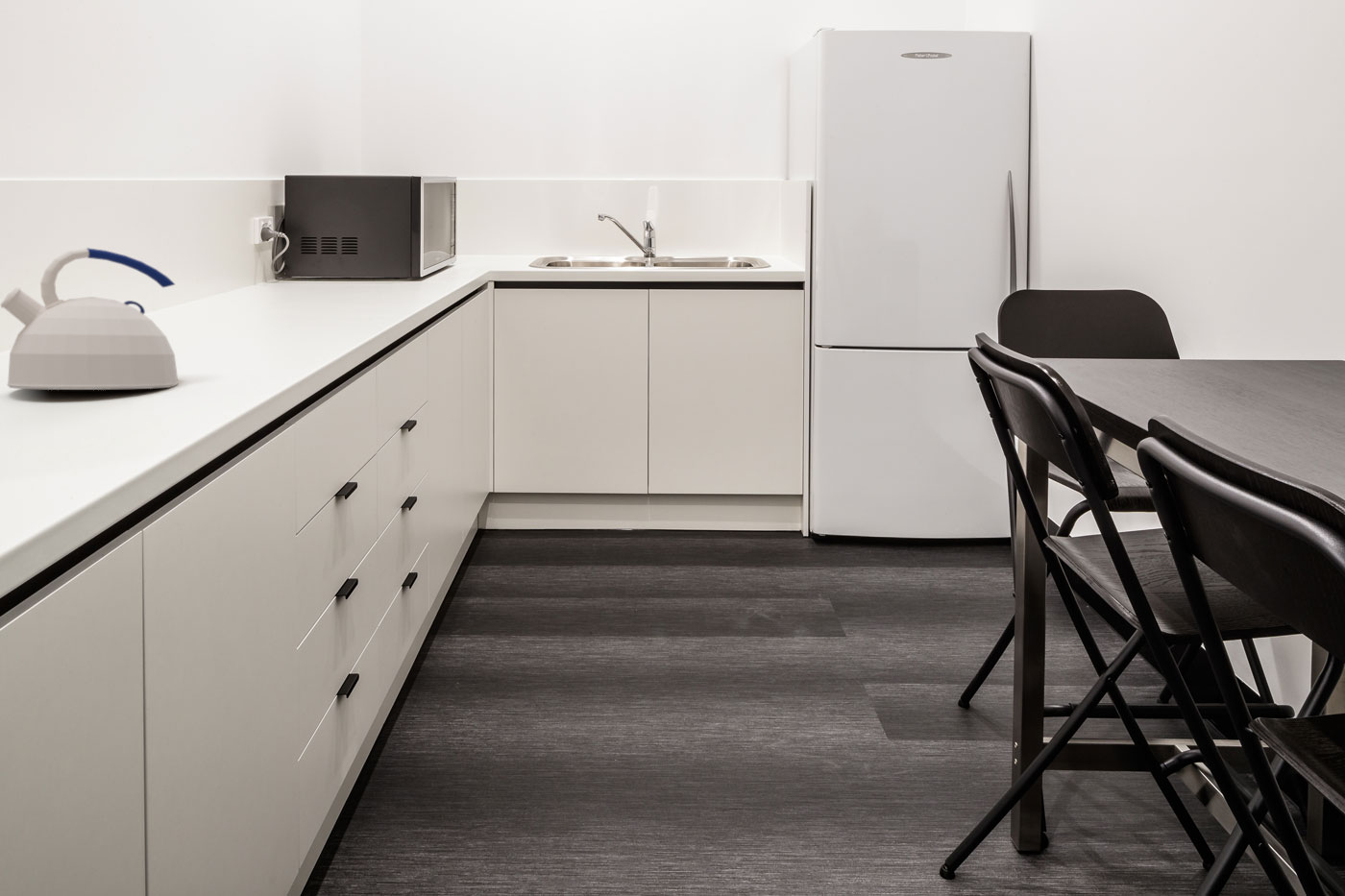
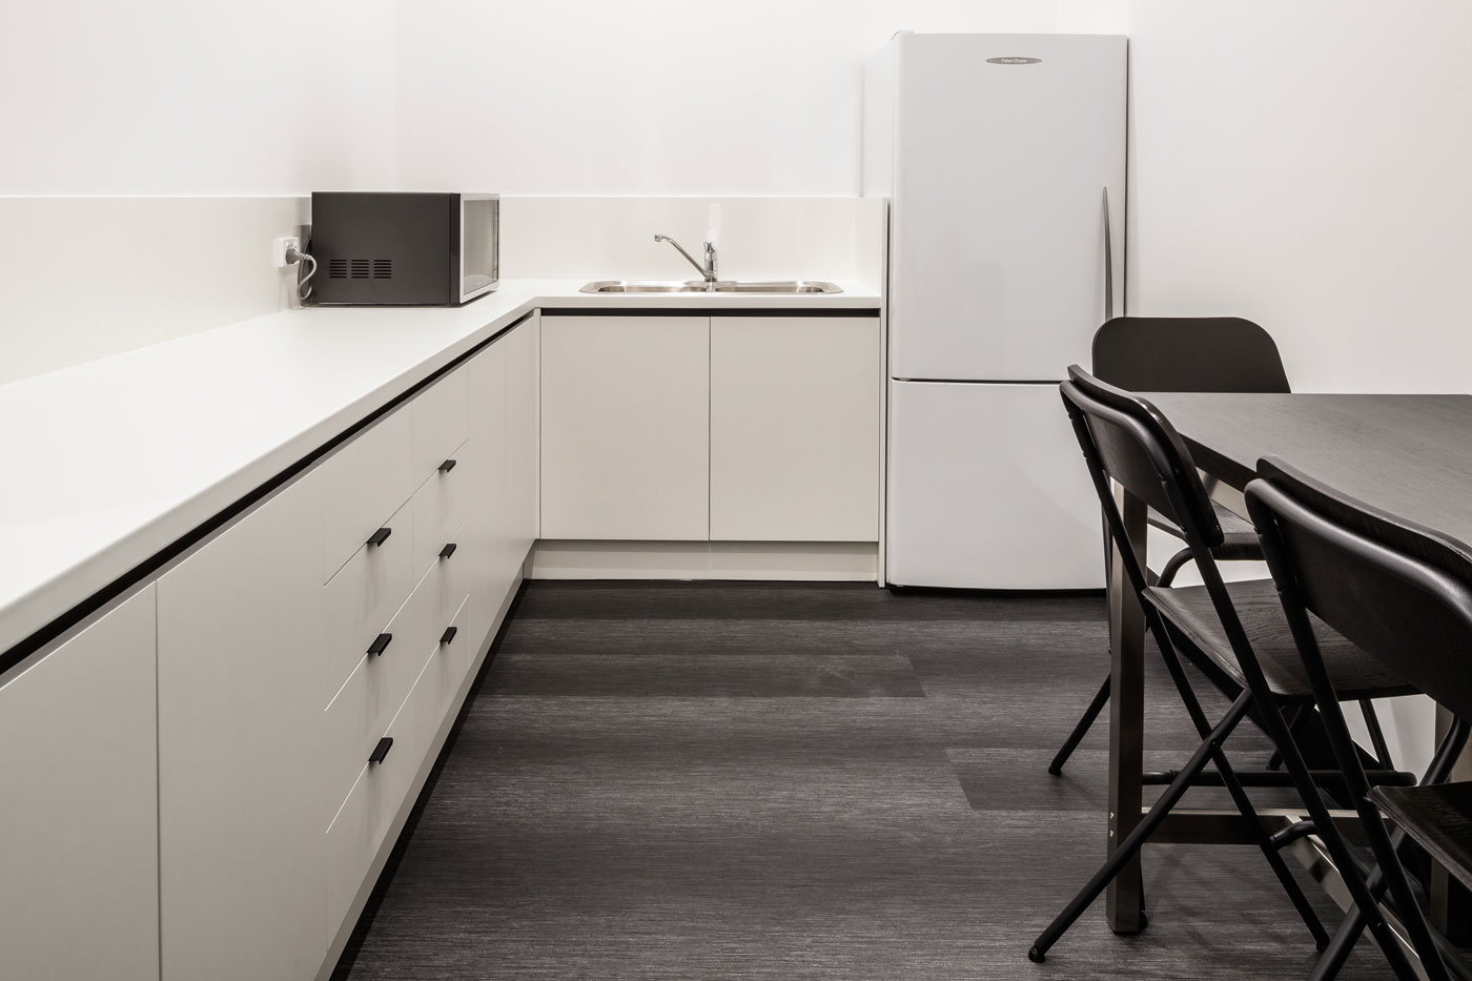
- kettle [0,247,180,391]
